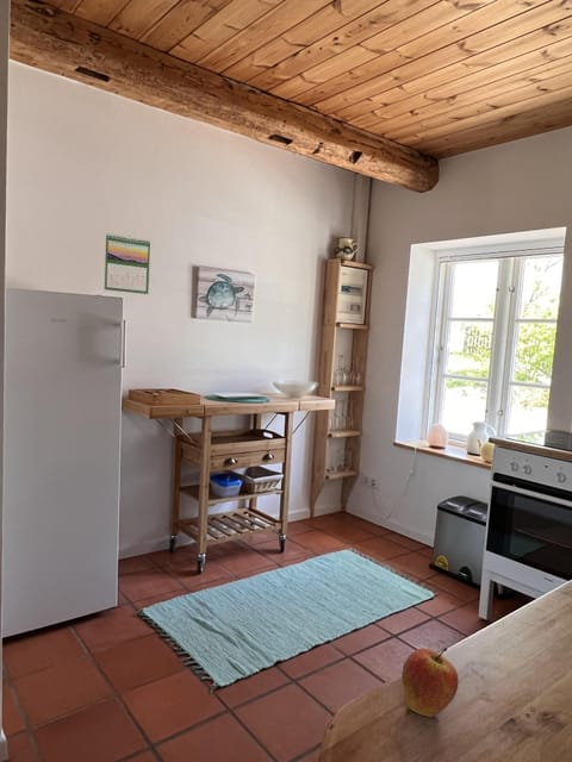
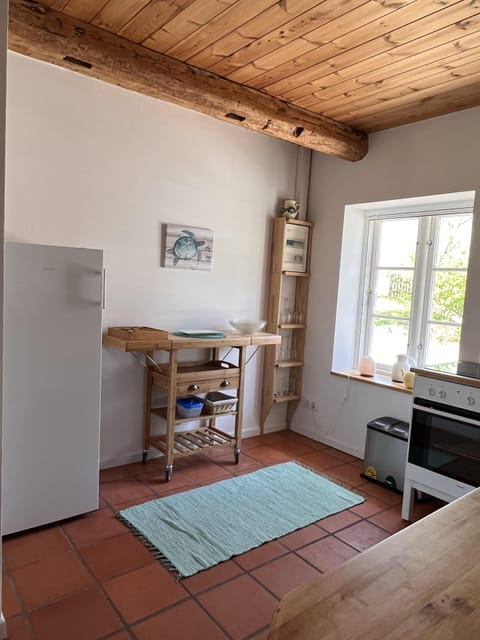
- calendar [102,232,151,295]
- fruit [400,647,460,718]
